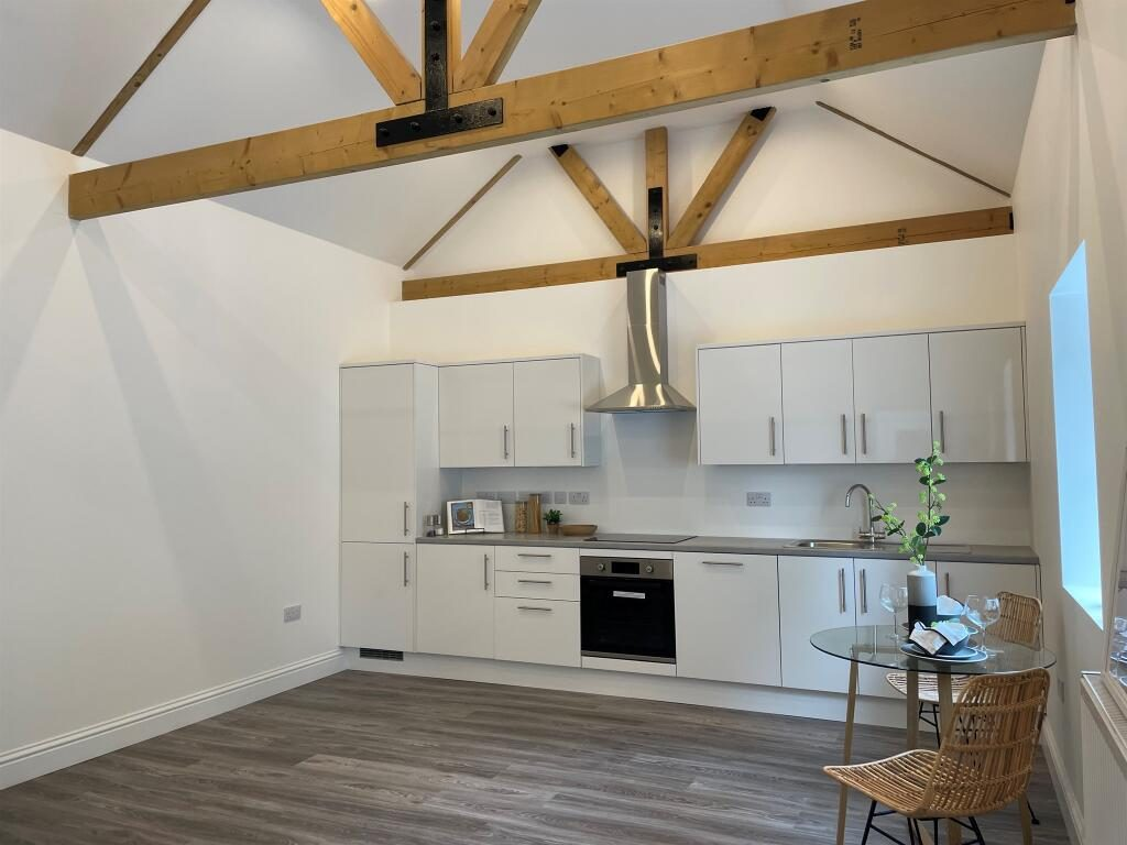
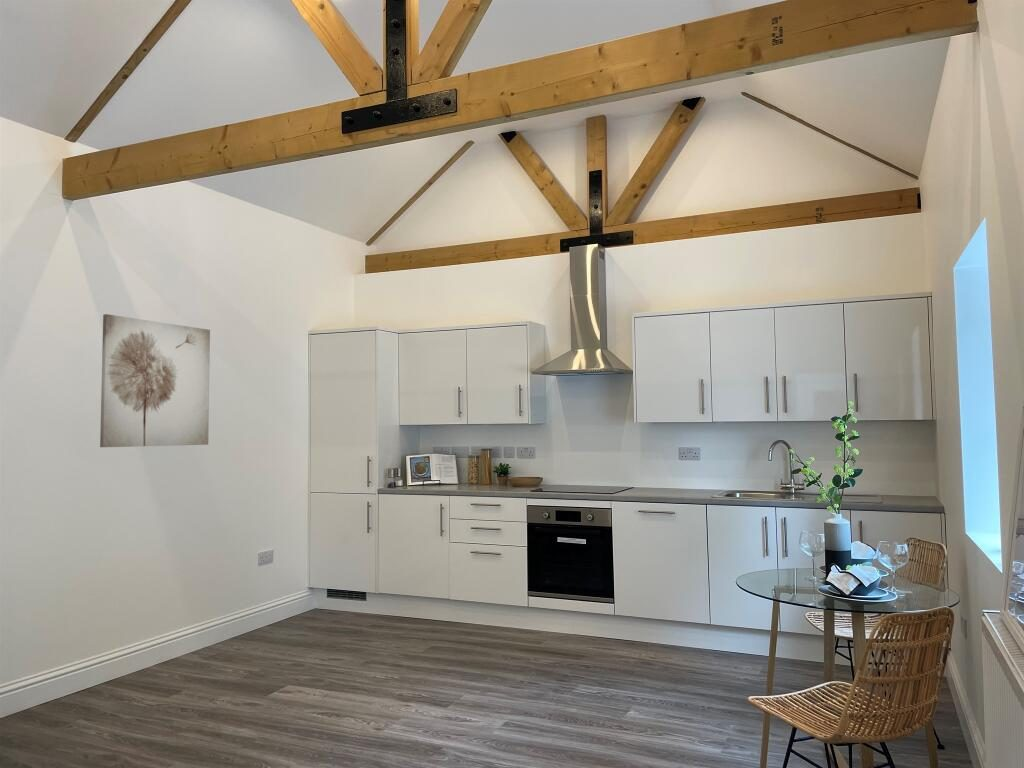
+ wall art [99,313,211,448]
